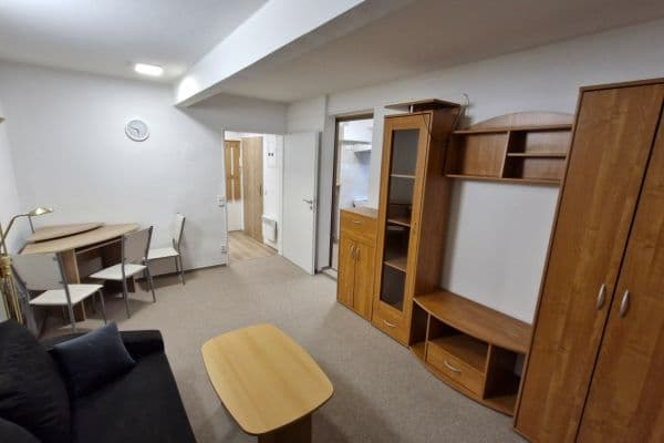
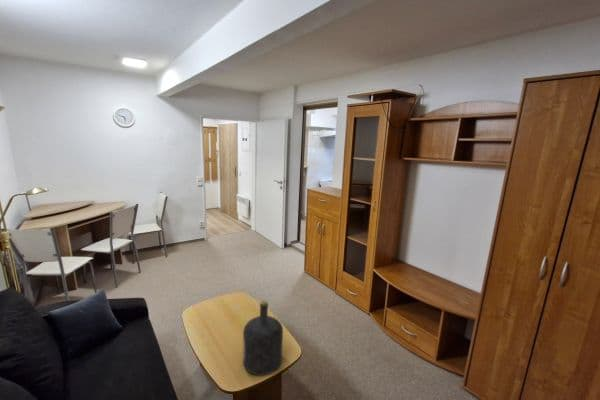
+ bottle [242,299,284,377]
